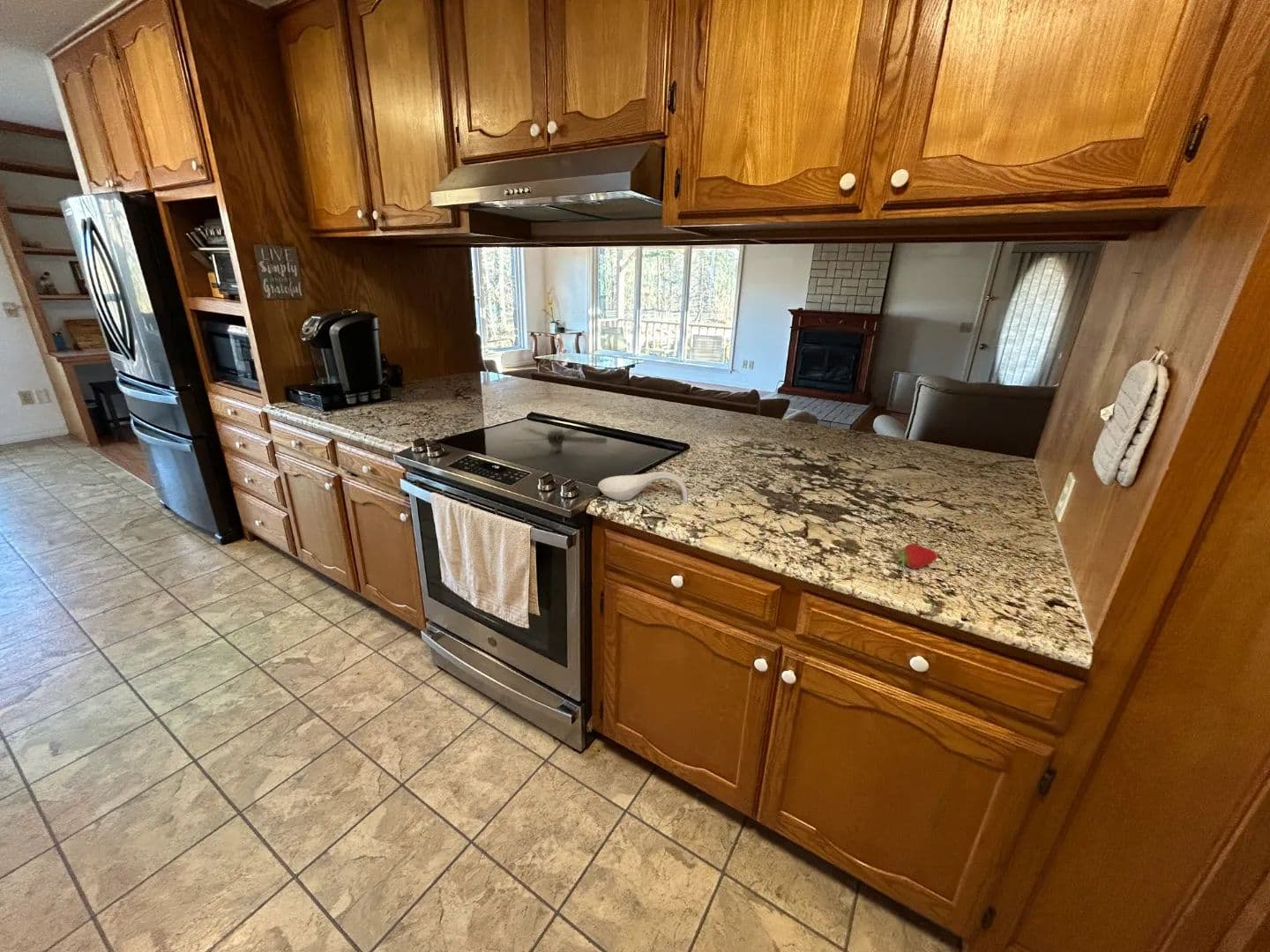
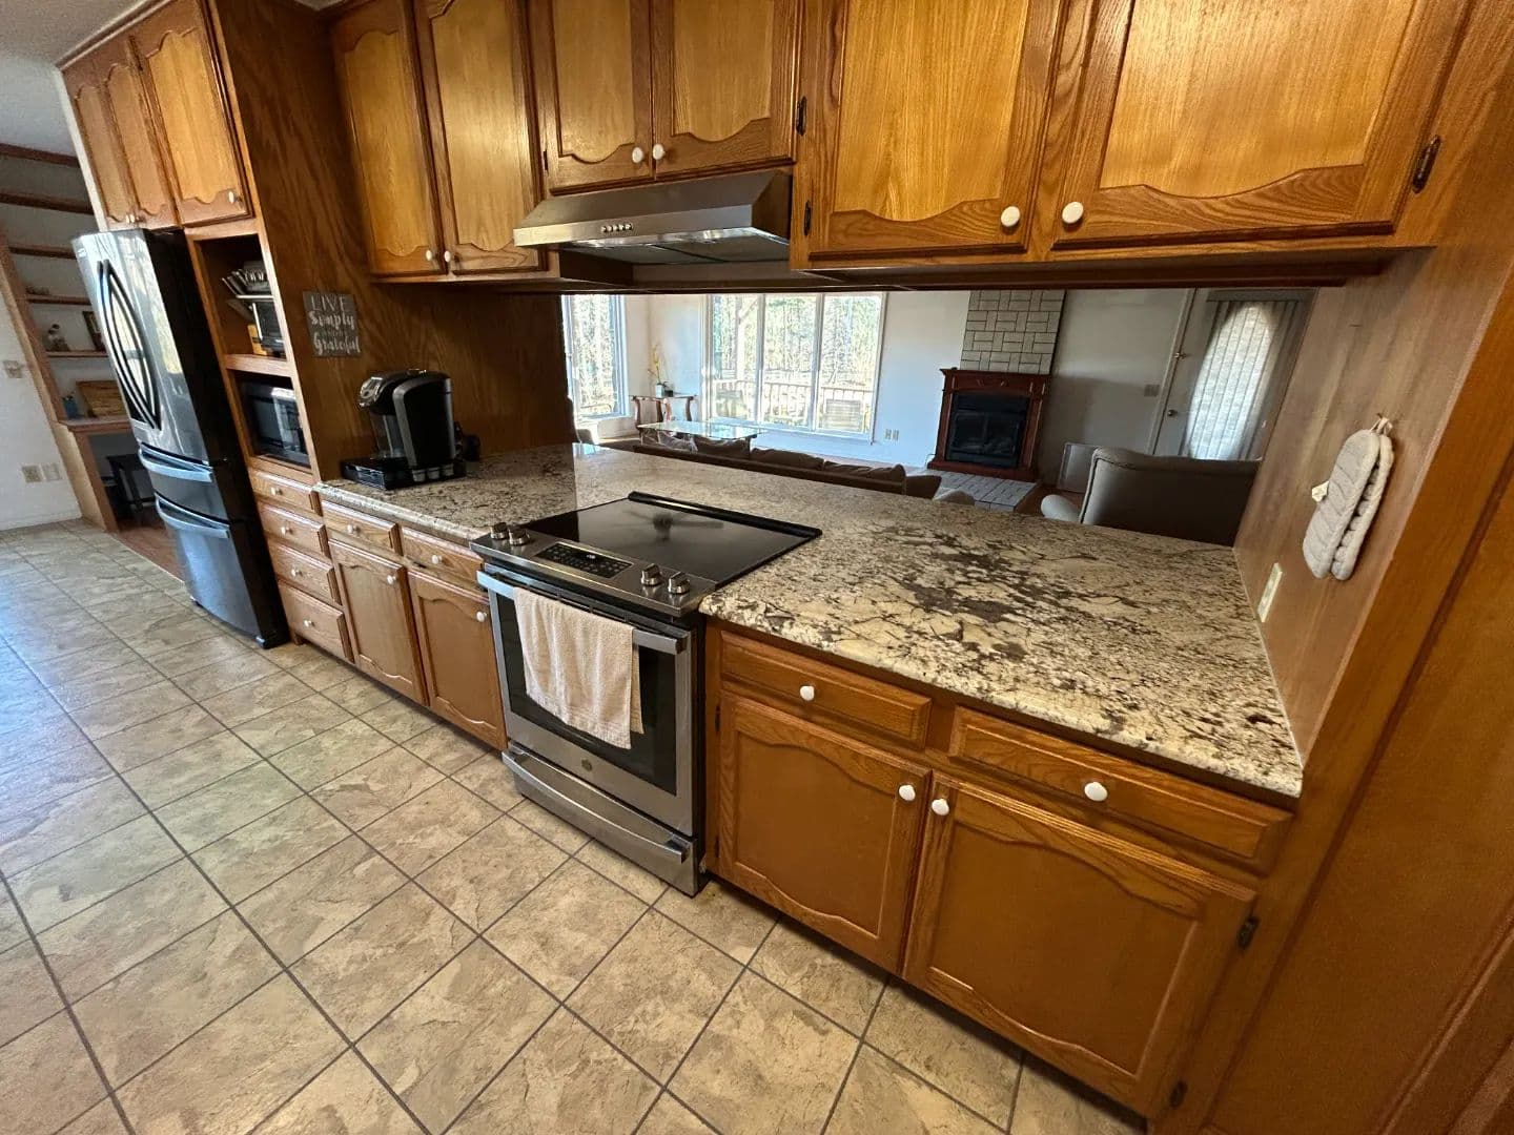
- spoon rest [597,471,689,503]
- fruit [893,543,938,570]
